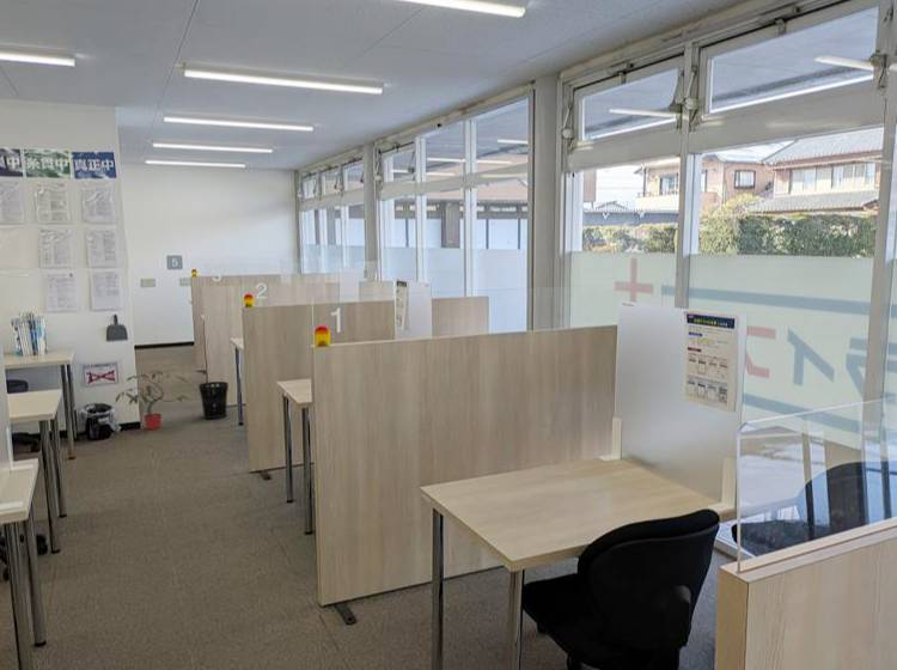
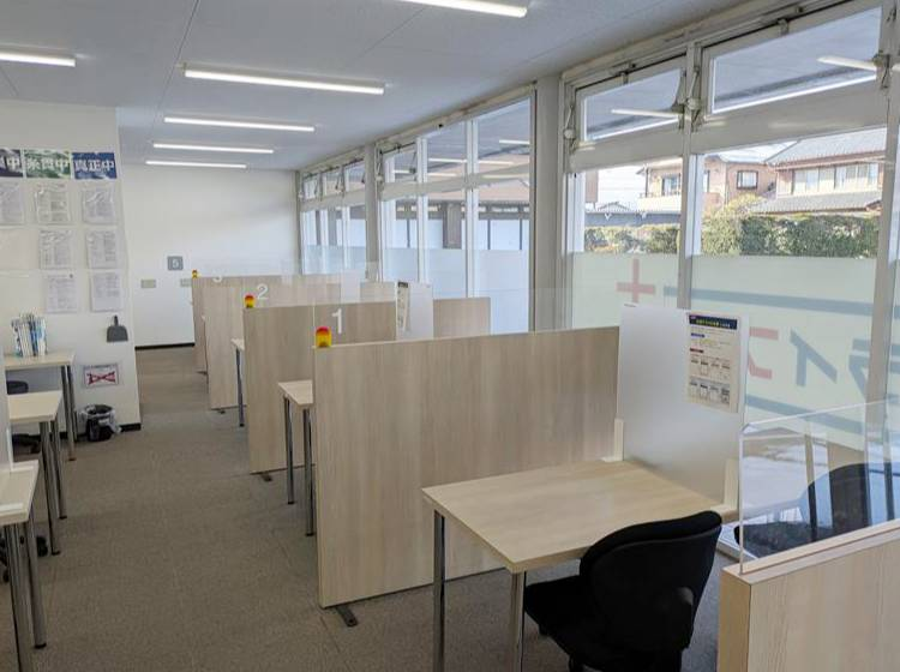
- wastebasket [197,380,230,420]
- potted plant [115,370,191,431]
